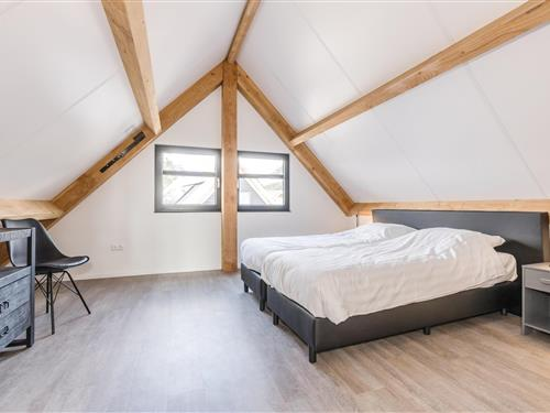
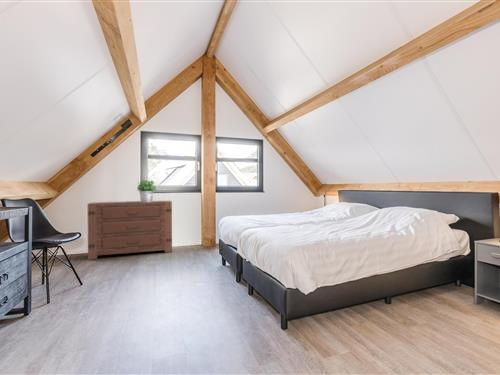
+ potted plant [136,179,157,202]
+ dresser [87,199,173,261]
